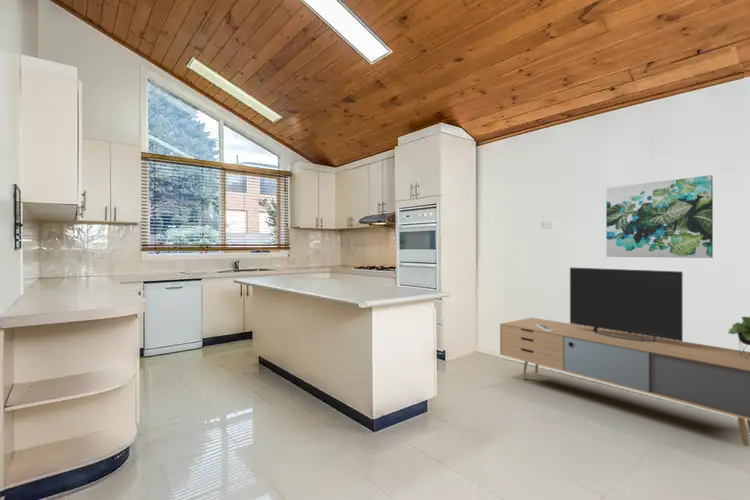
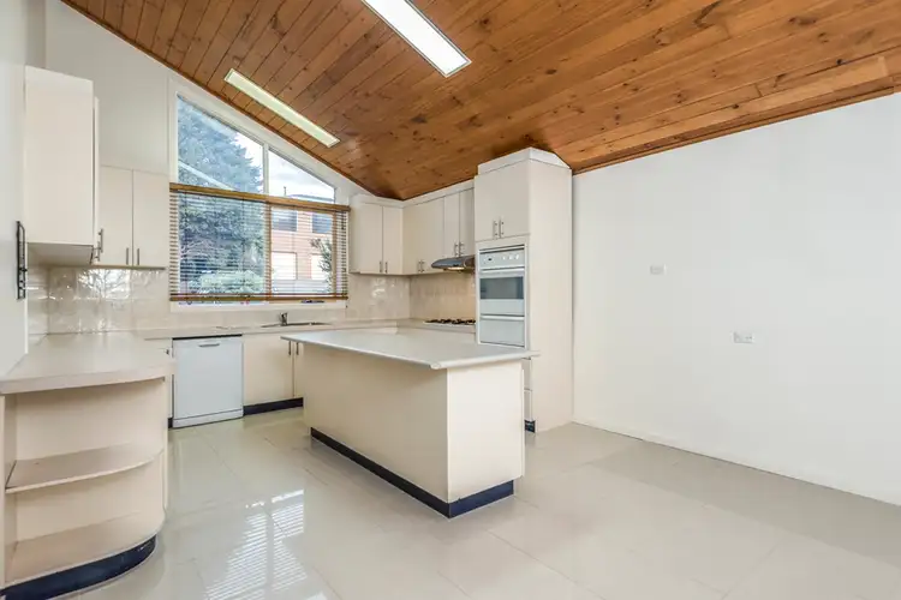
- media console [499,266,750,447]
- wall art [605,174,714,259]
